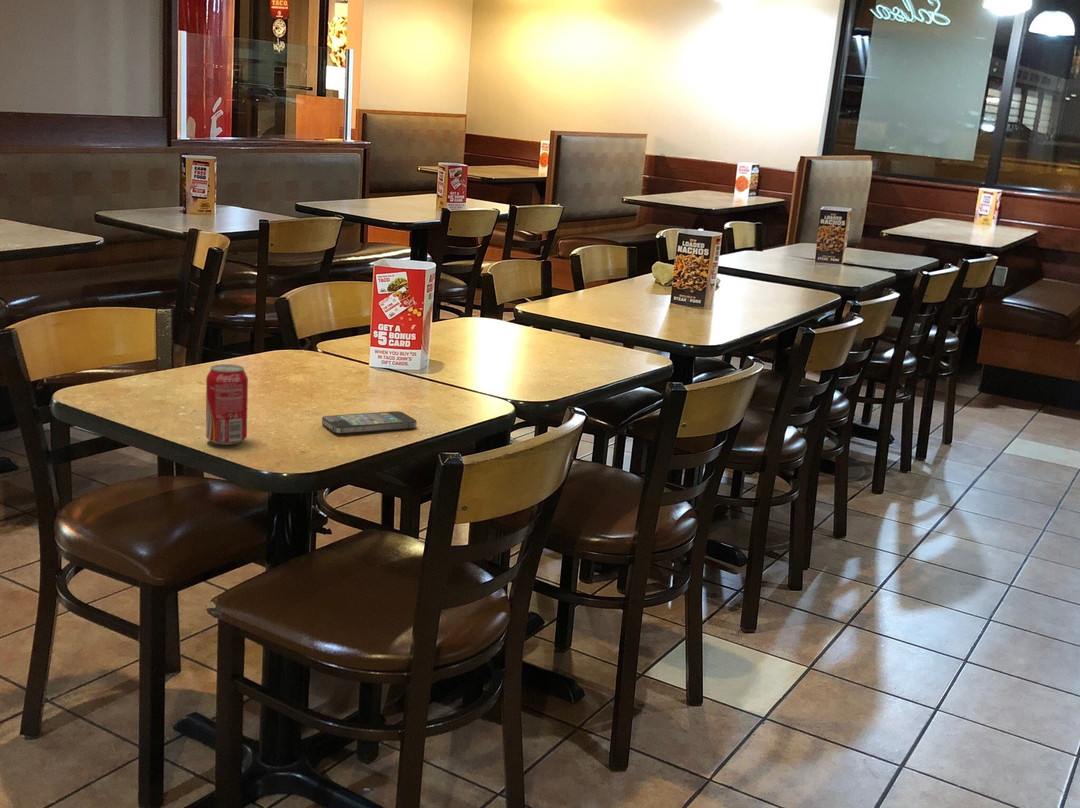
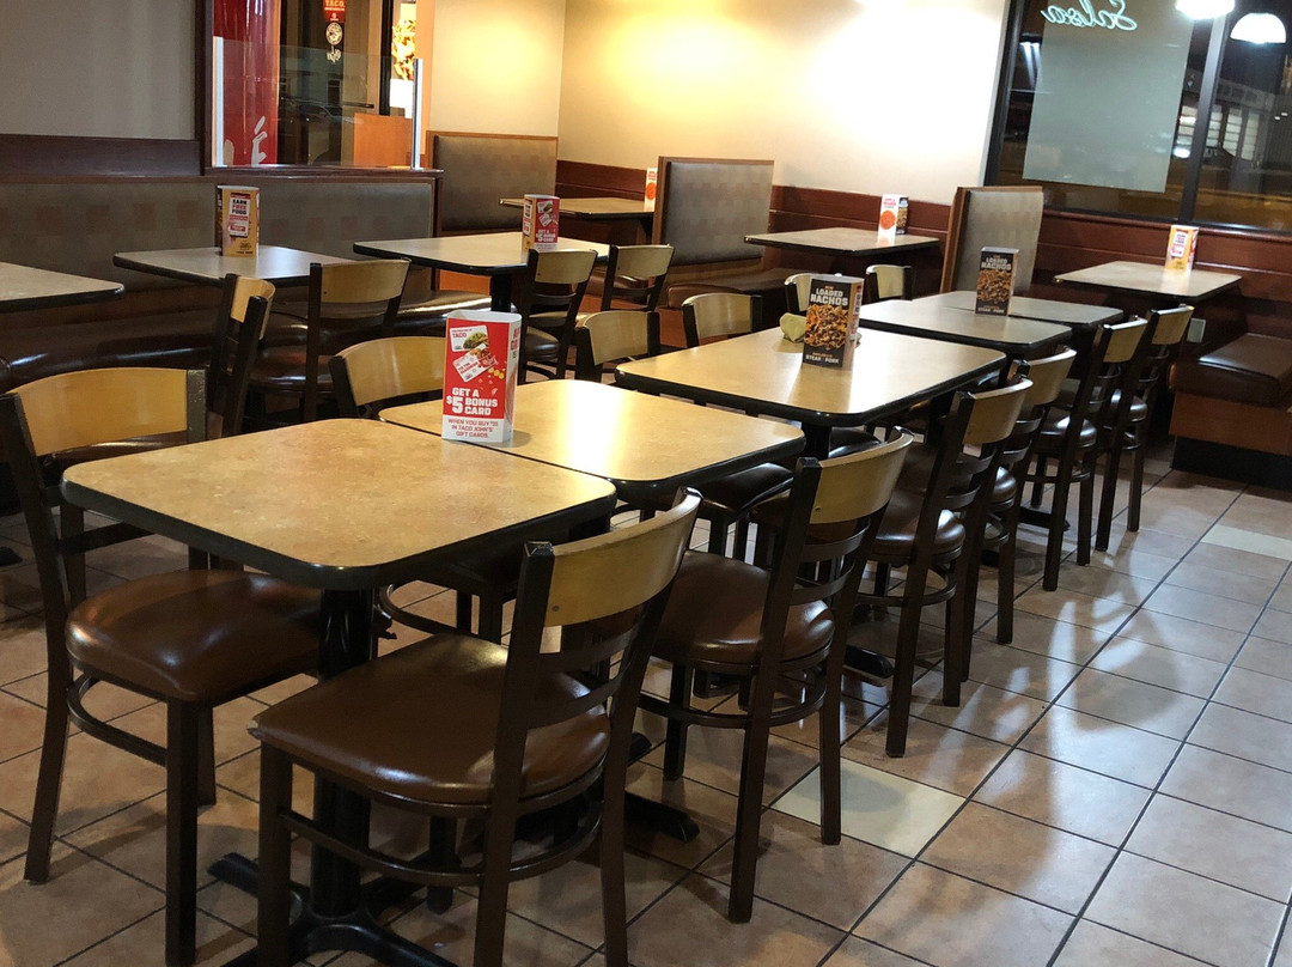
- beverage can [205,363,249,446]
- smartphone [321,410,418,435]
